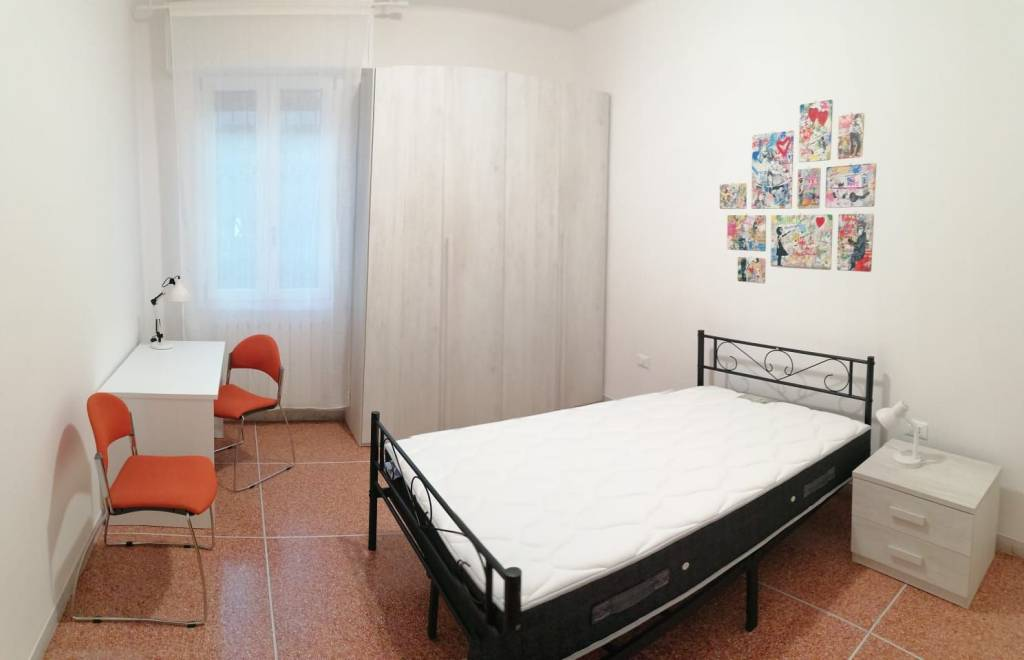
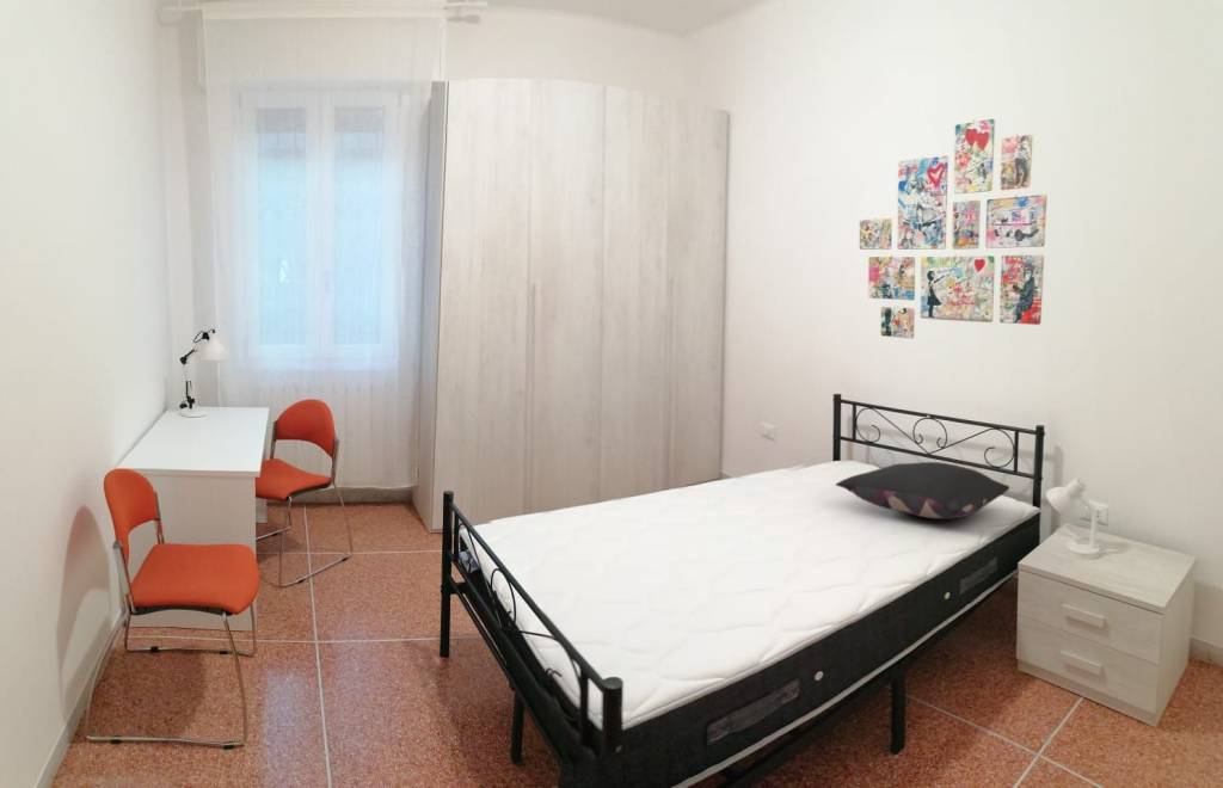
+ pillow [835,461,1010,521]
